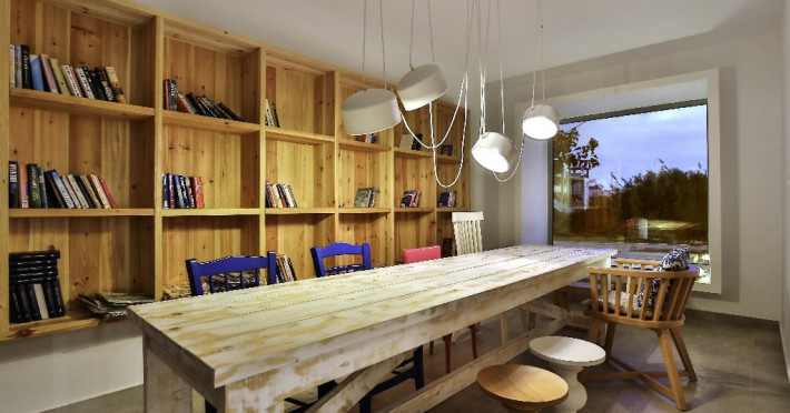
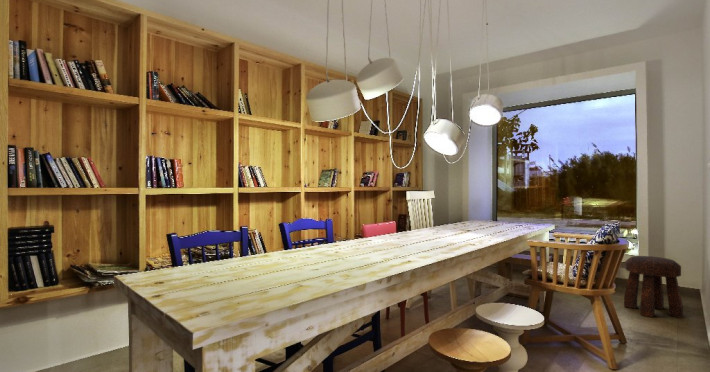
+ stool [623,255,684,319]
